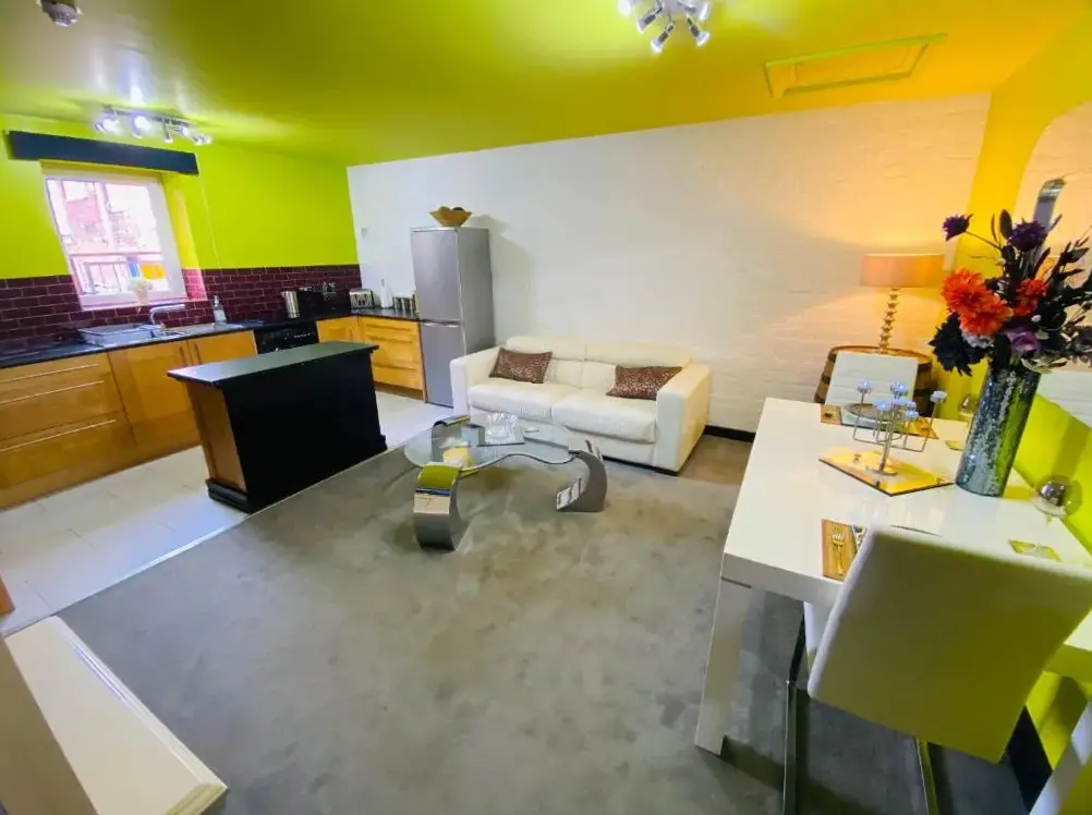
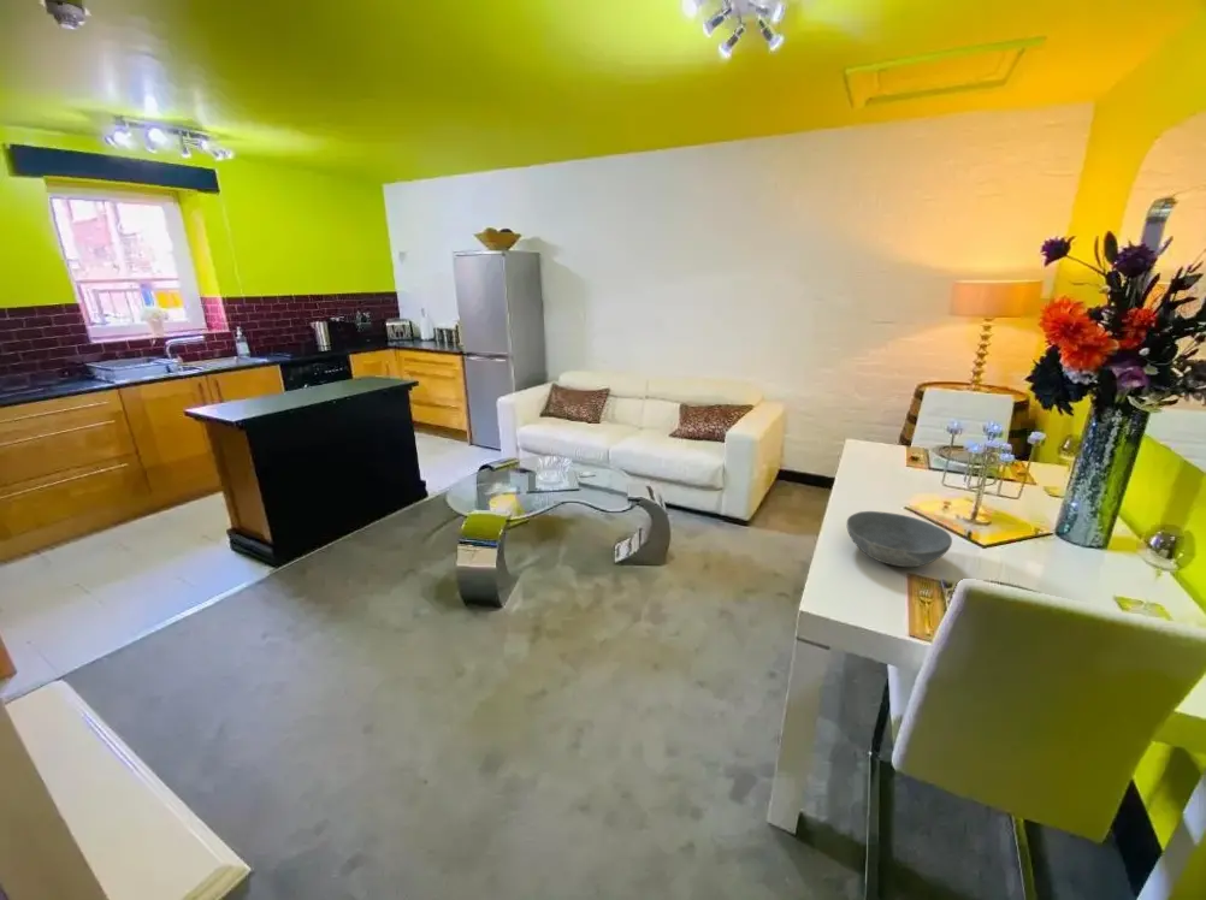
+ bowl [845,510,953,568]
